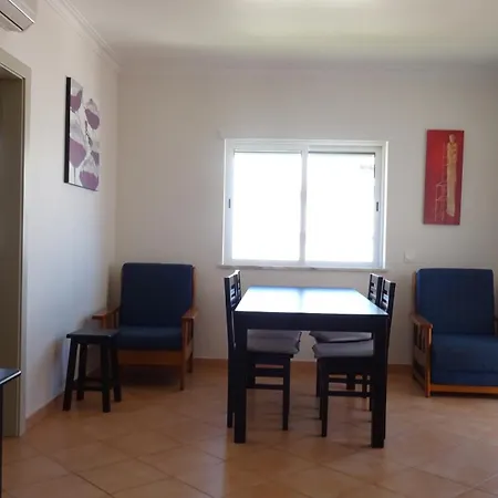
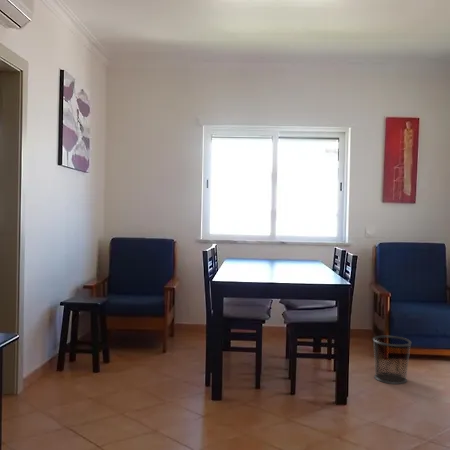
+ waste bin [372,335,412,385]
